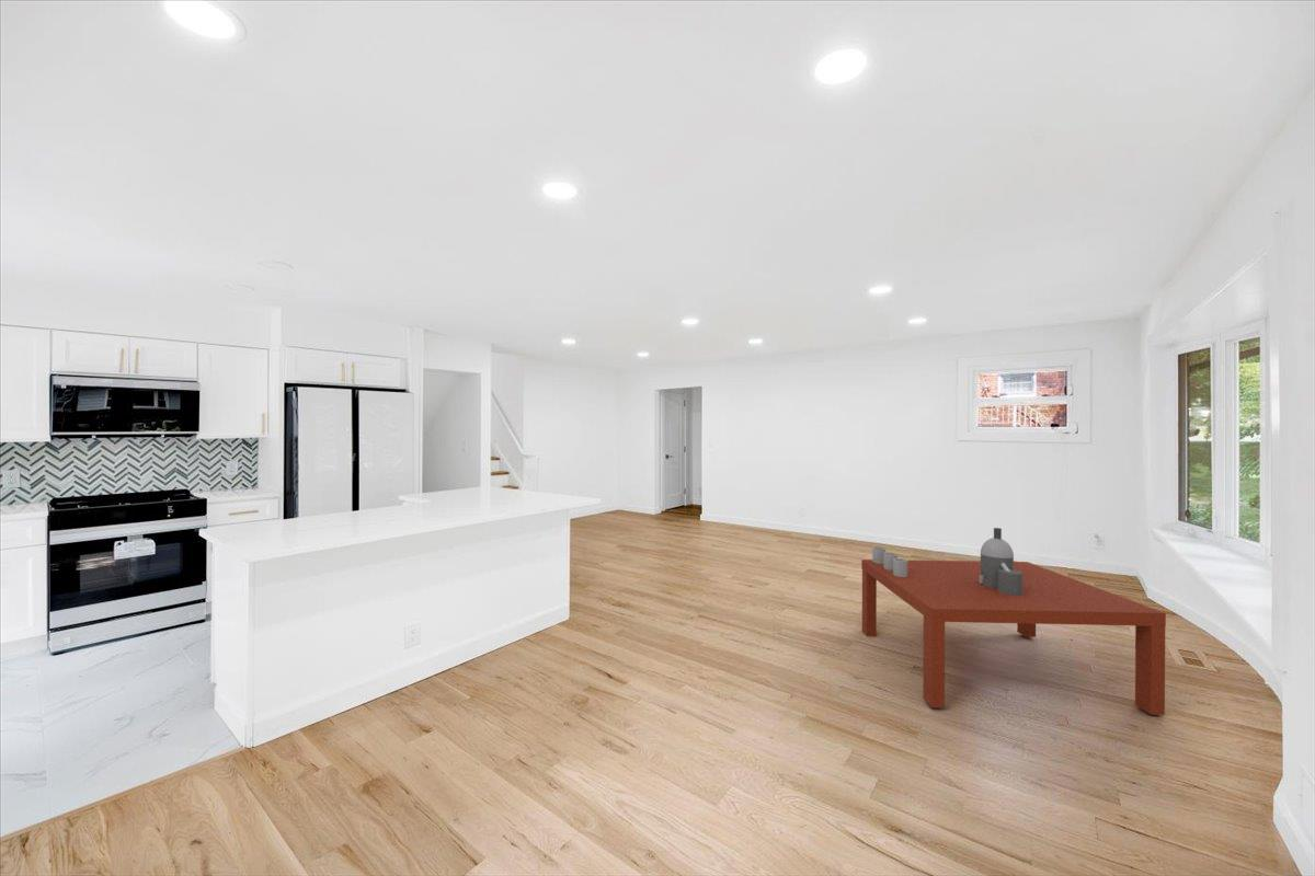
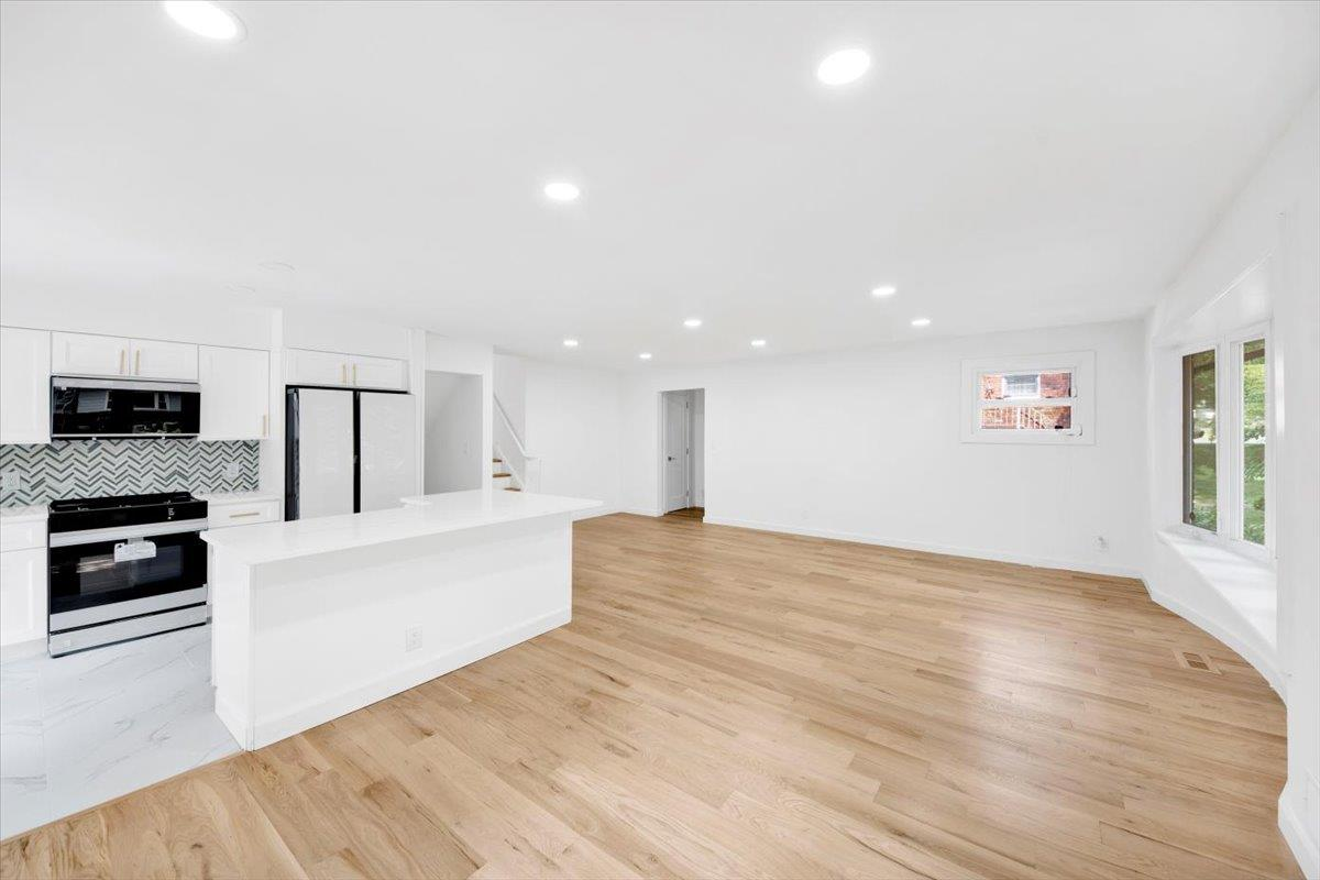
- coffee table [860,527,1167,716]
